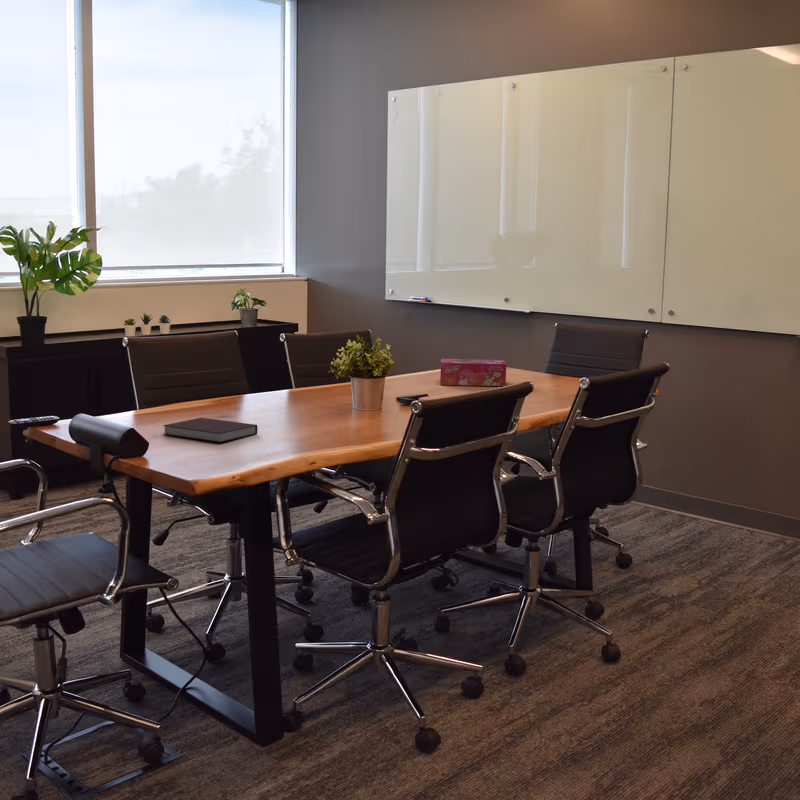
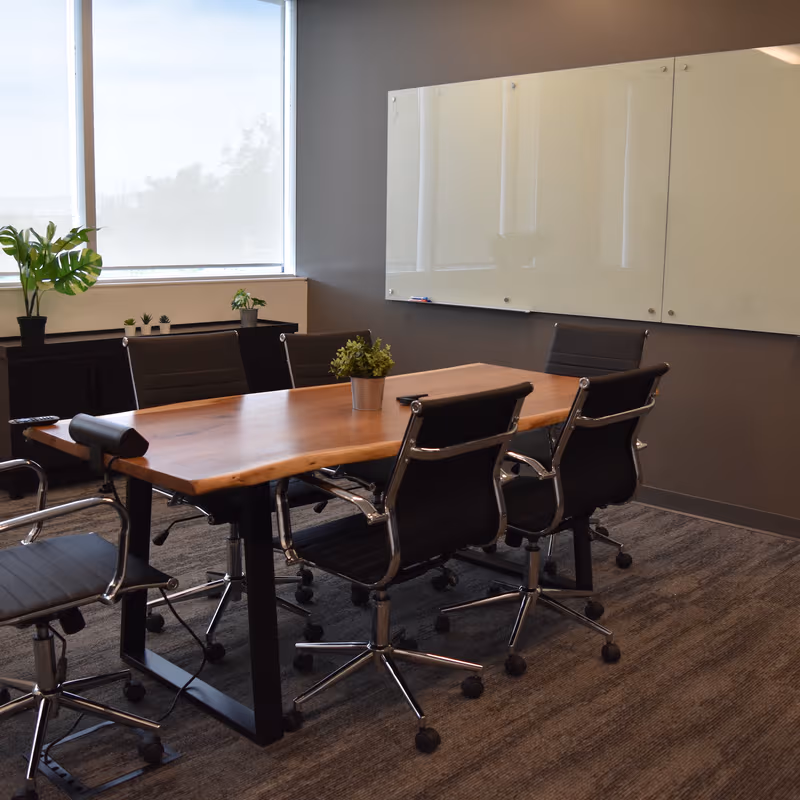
- notebook [162,417,259,443]
- tissue box [439,358,507,387]
